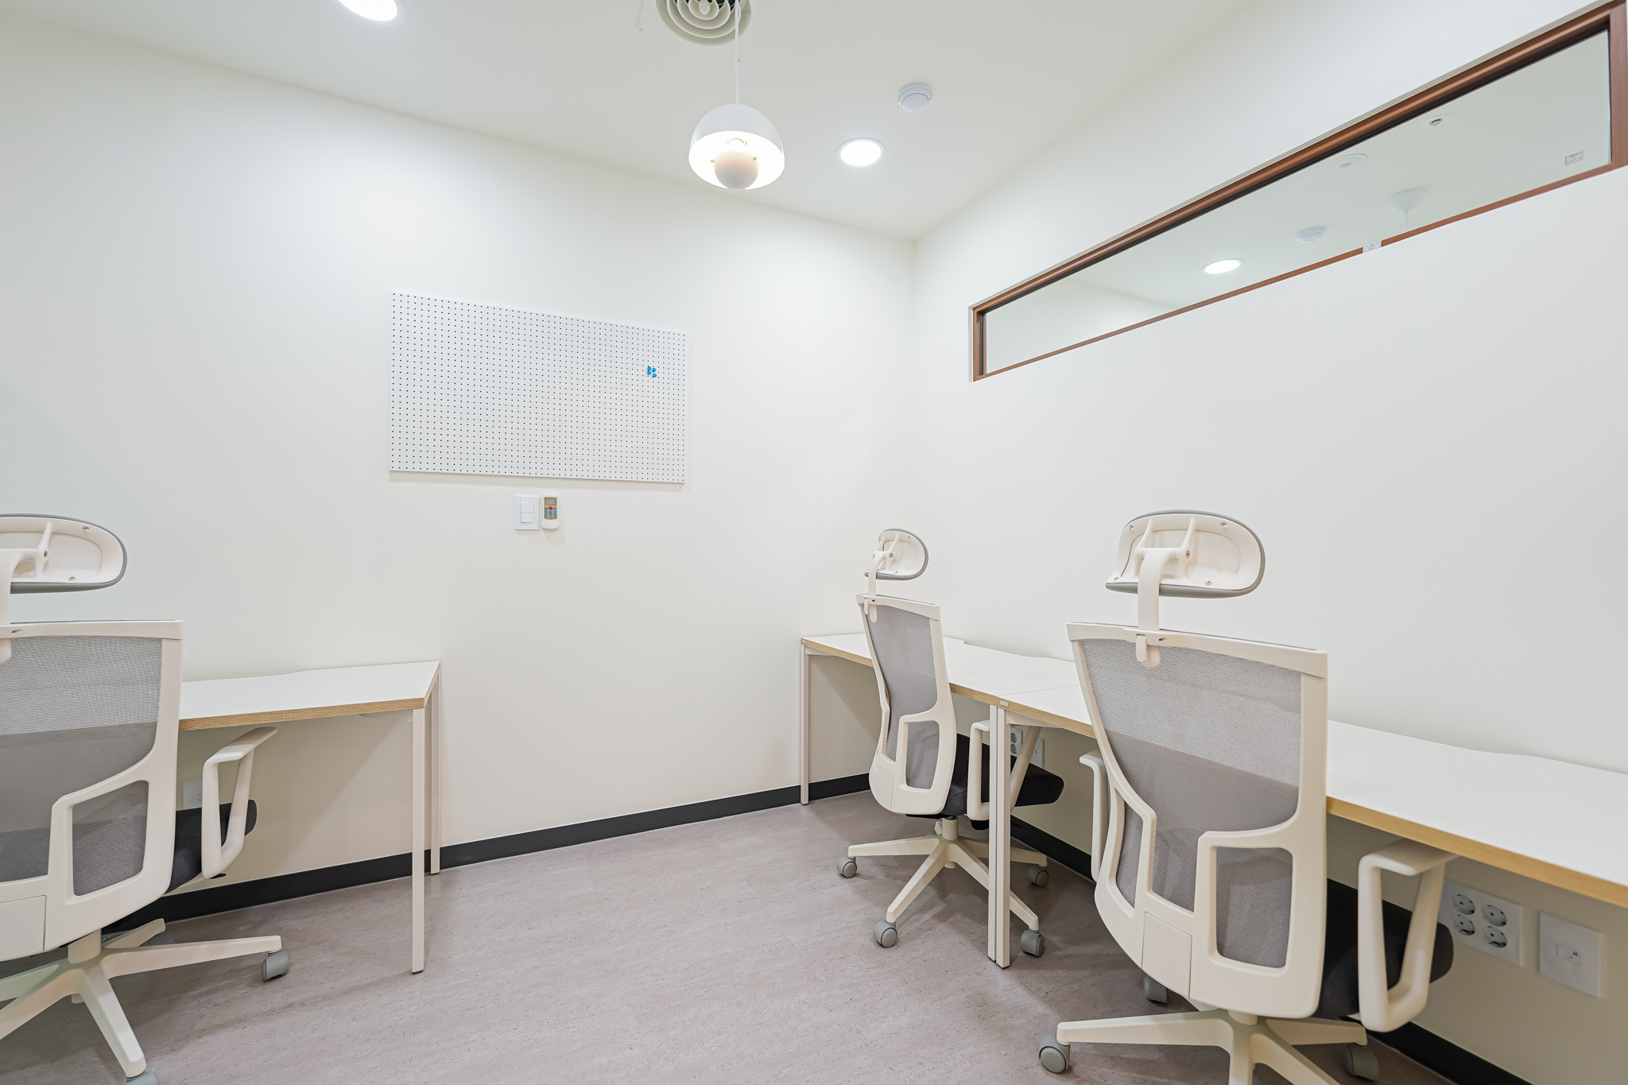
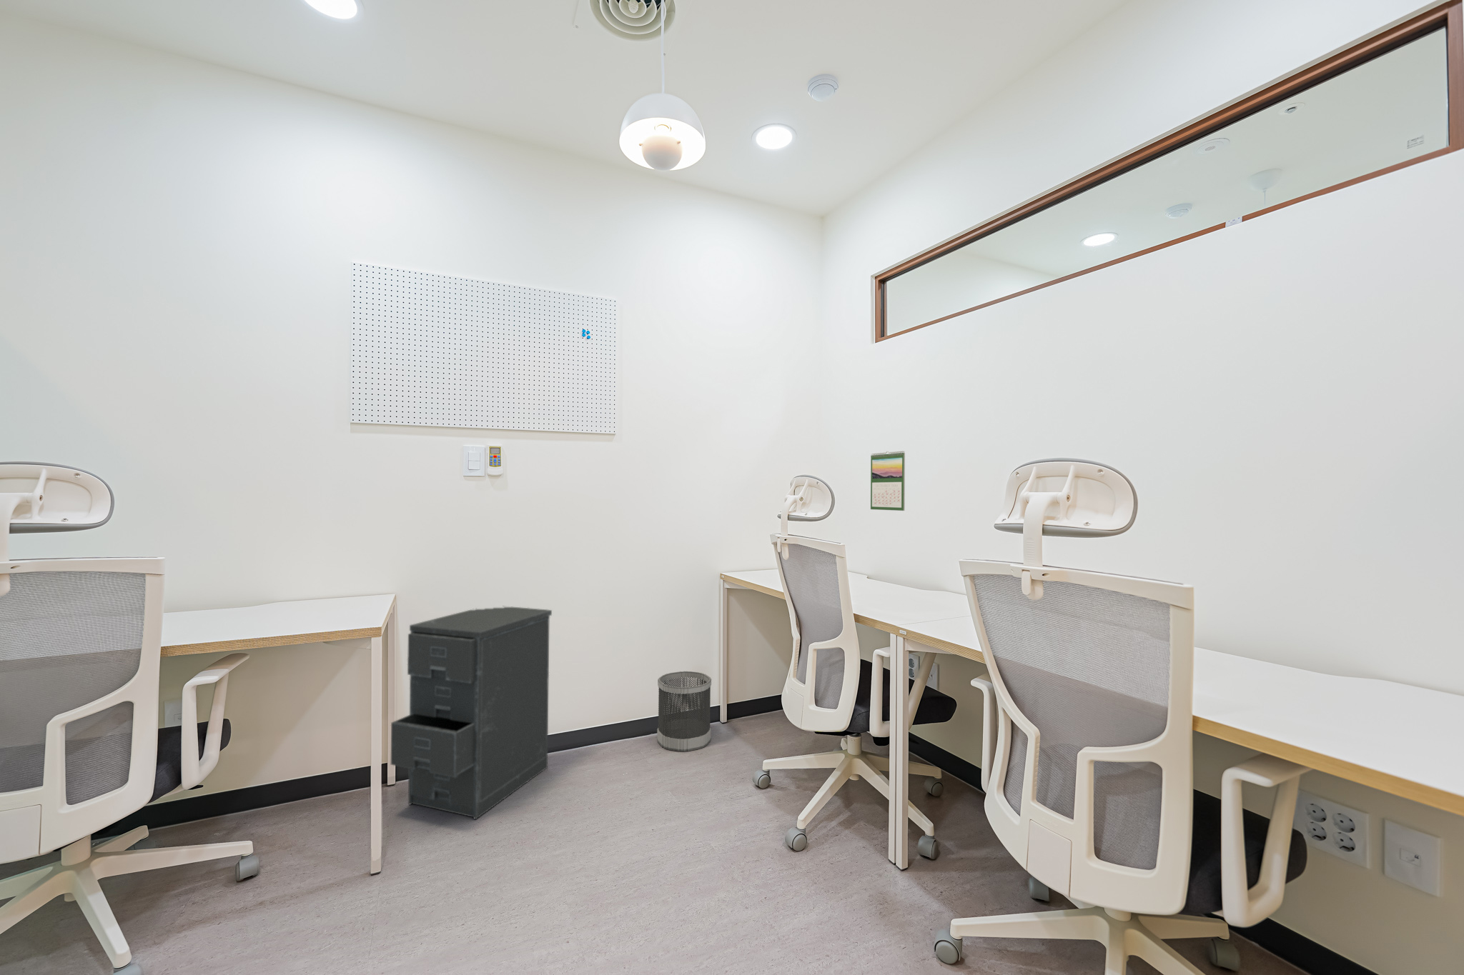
+ calendar [870,451,906,511]
+ filing cabinet [391,606,553,820]
+ wastebasket [656,670,712,752]
